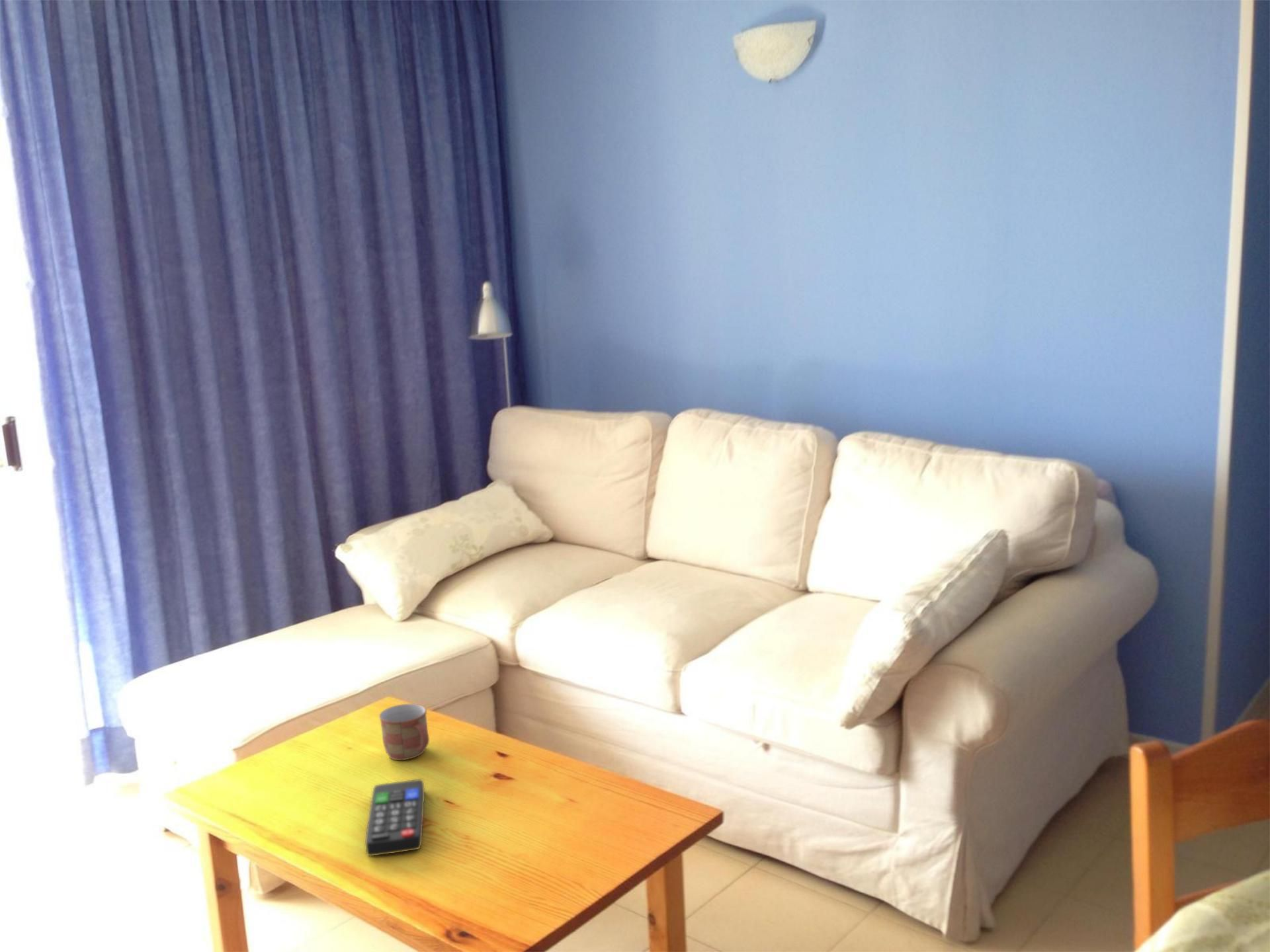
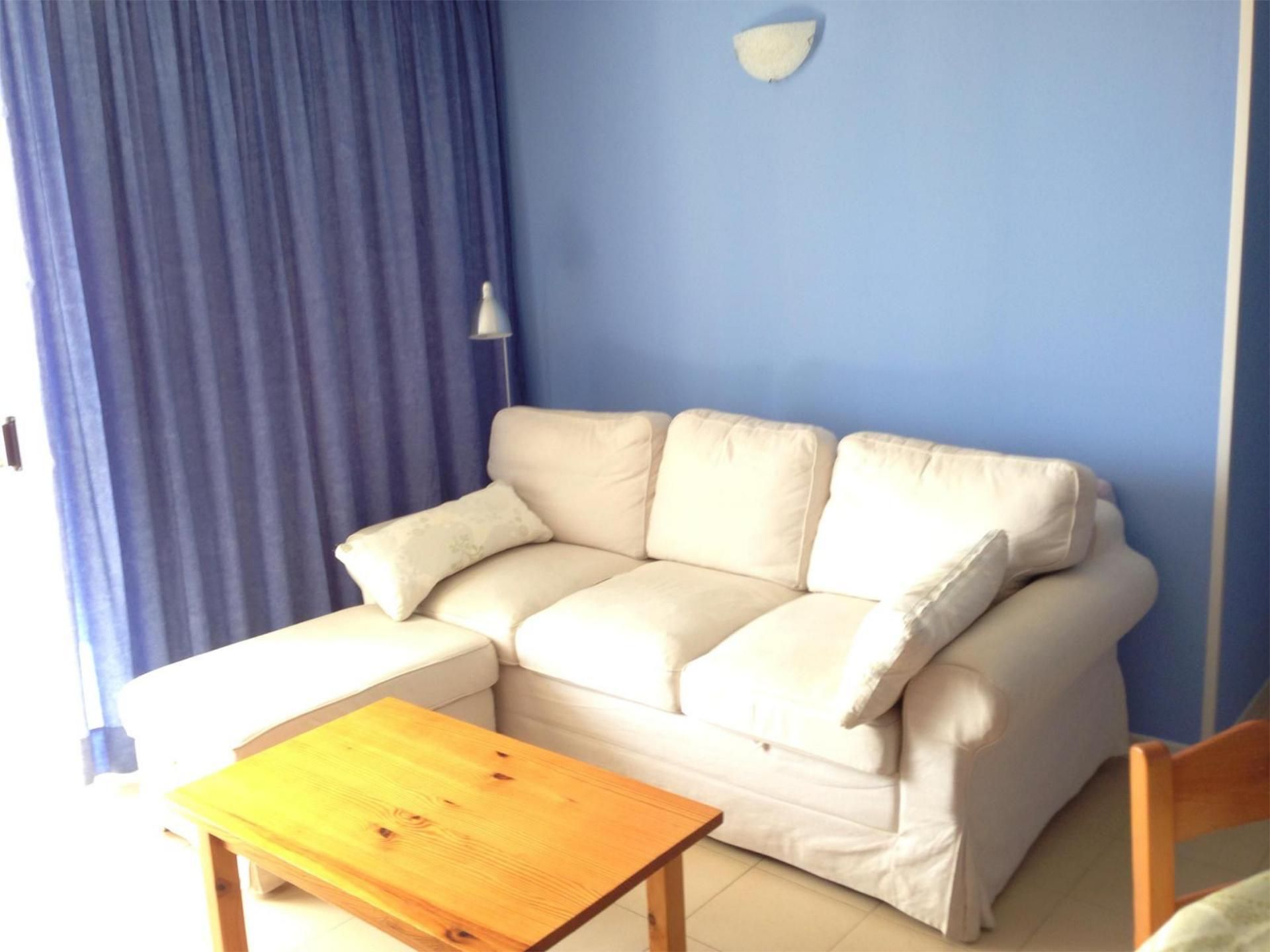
- mug [378,703,430,761]
- remote control [364,779,425,857]
